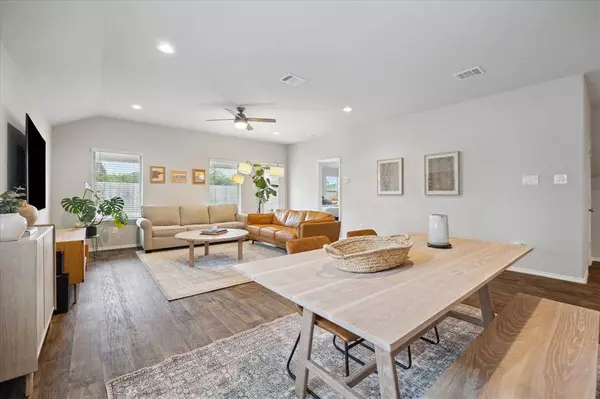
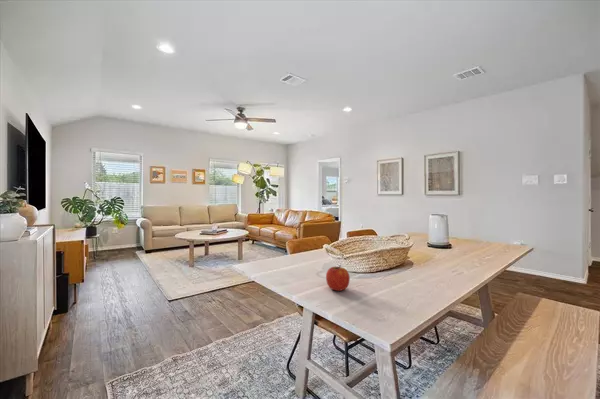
+ apple [325,264,351,292]
